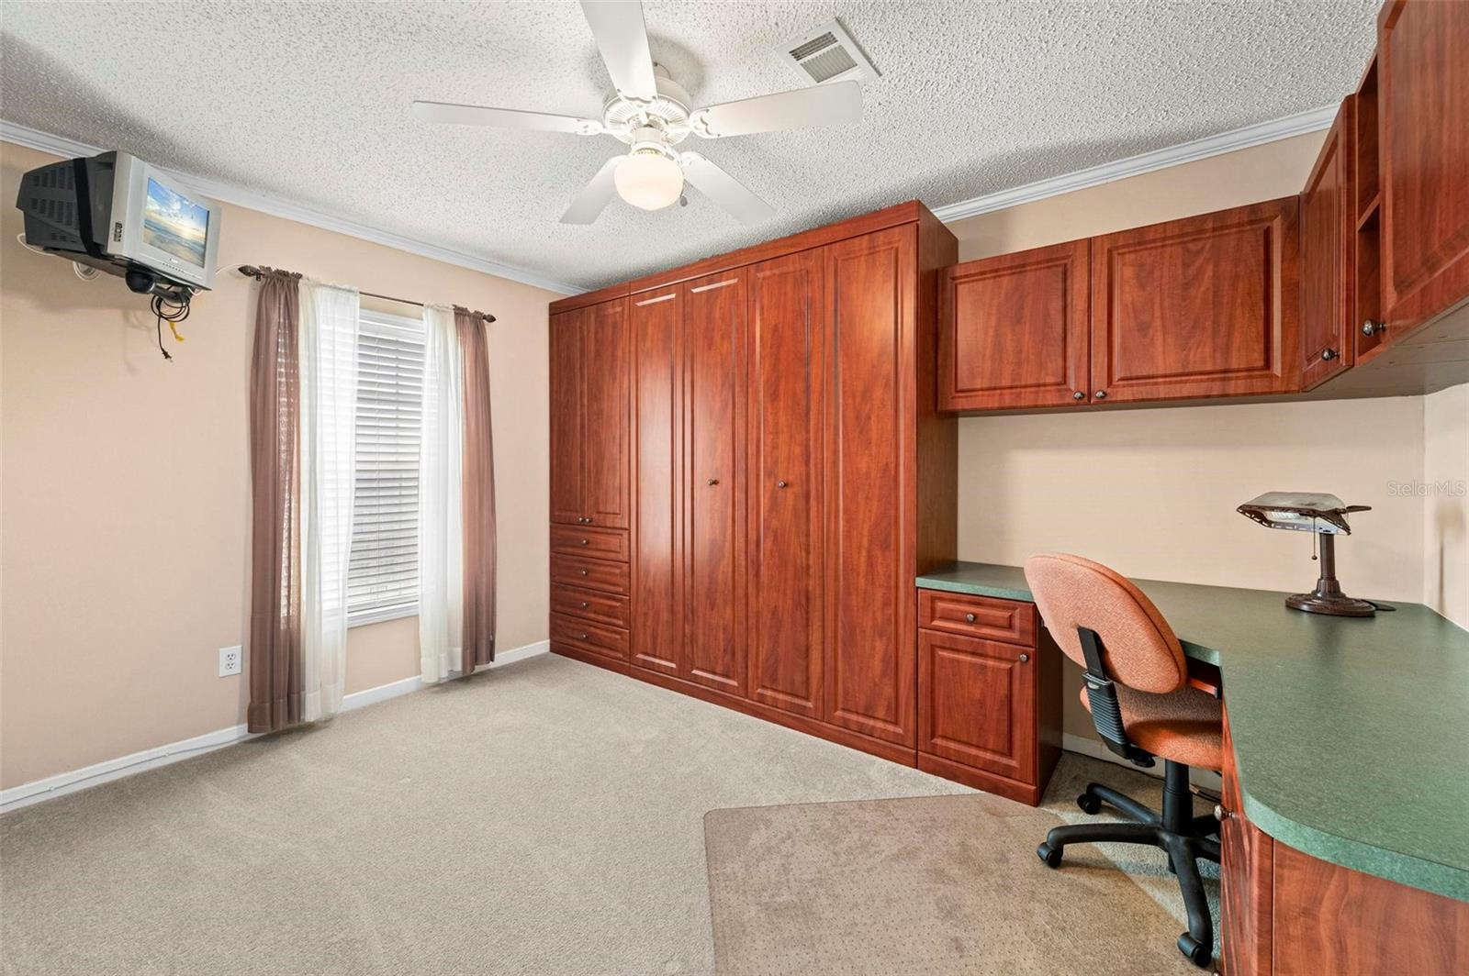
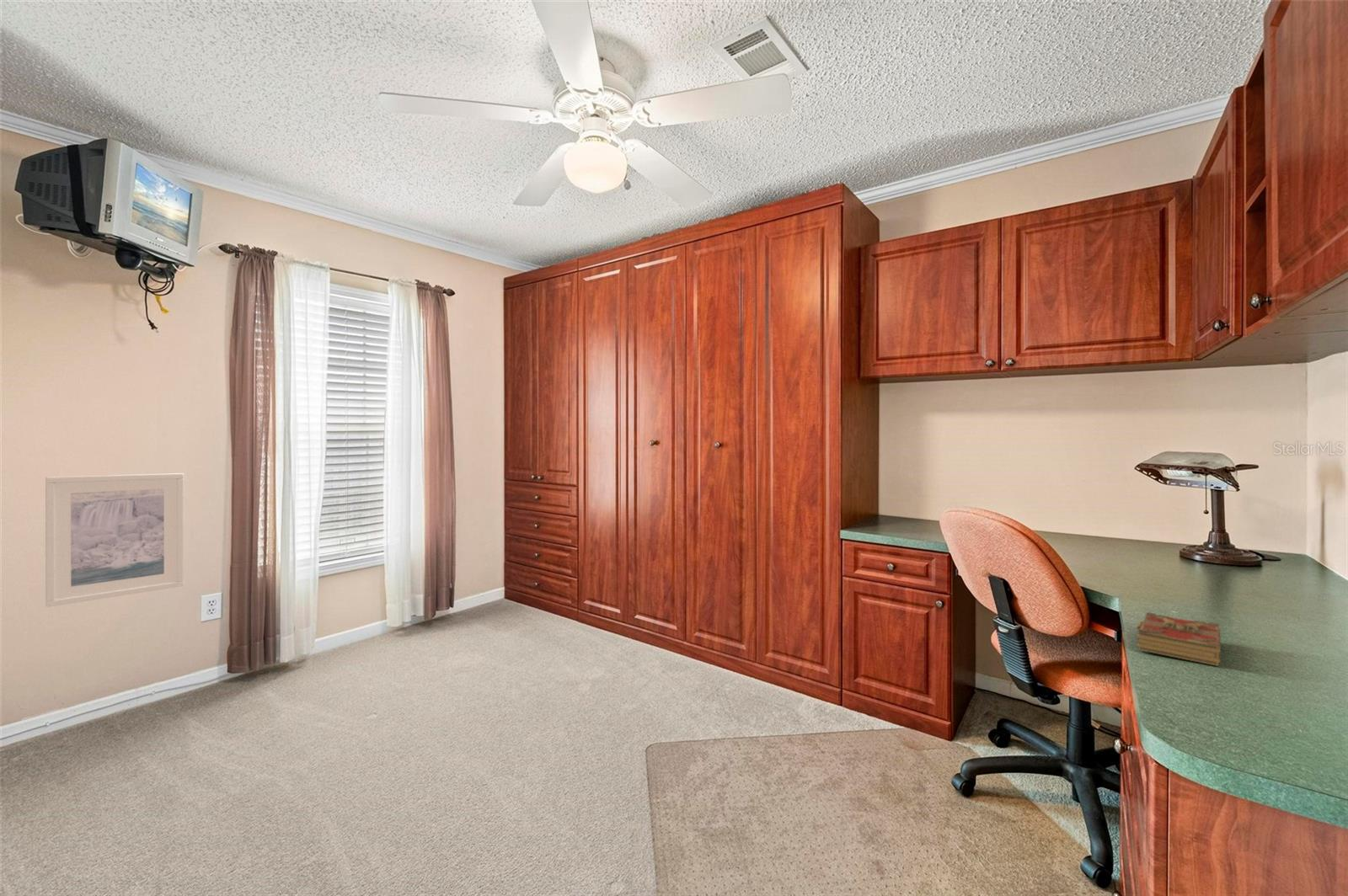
+ book [1136,611,1222,667]
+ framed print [45,472,185,608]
